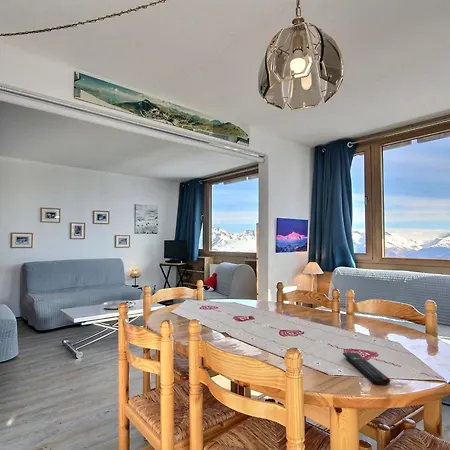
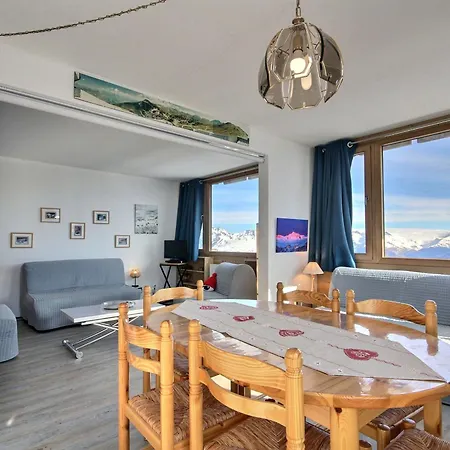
- remote control [342,352,391,386]
